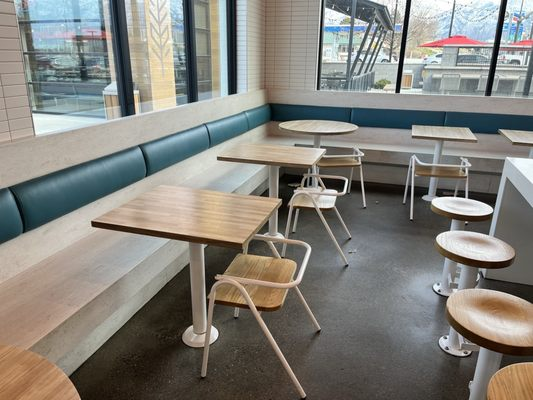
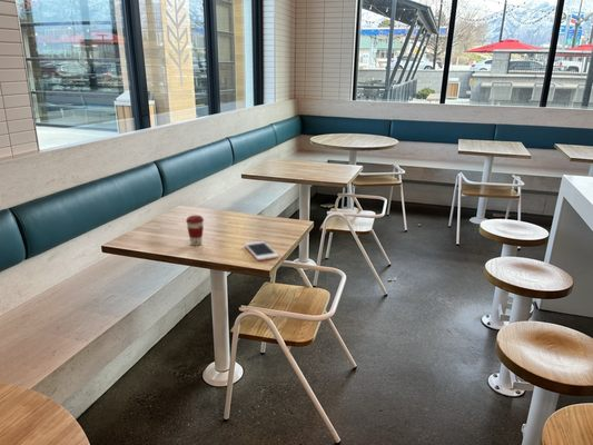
+ cell phone [244,240,279,261]
+ coffee cup [185,214,205,247]
